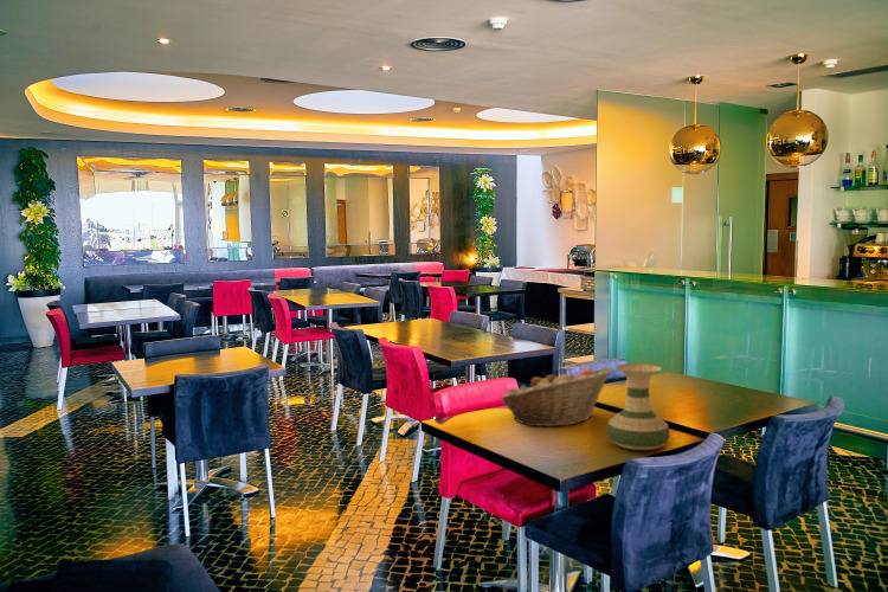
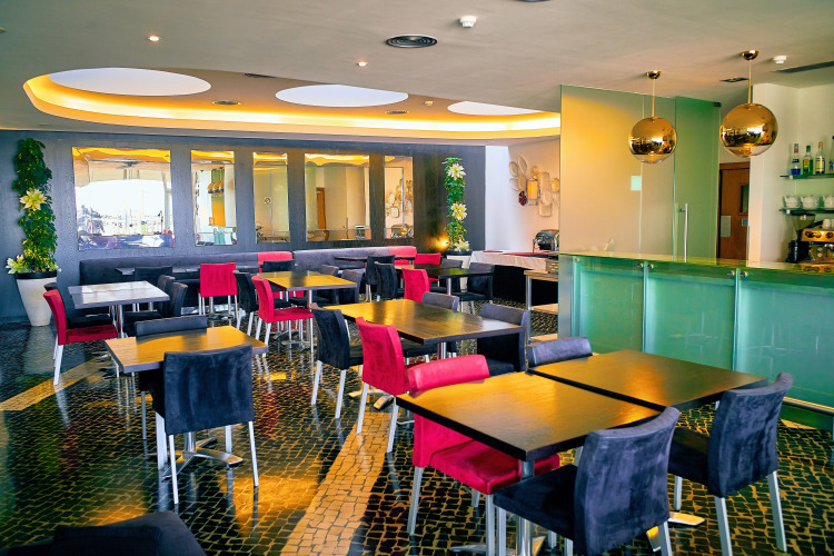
- vase [605,362,671,451]
- fruit basket [500,366,612,427]
